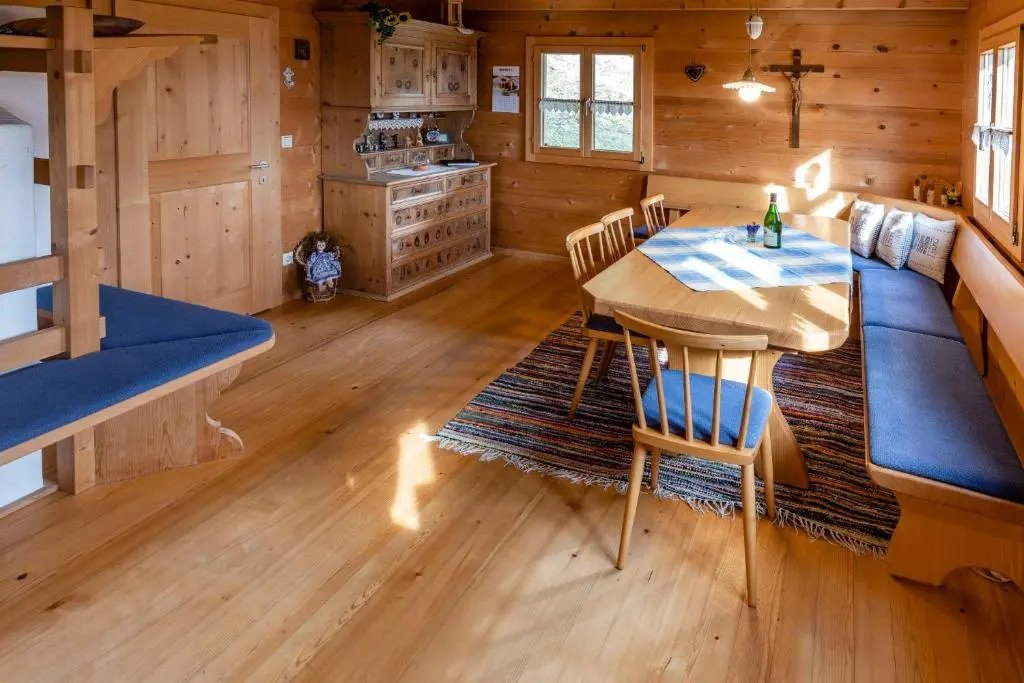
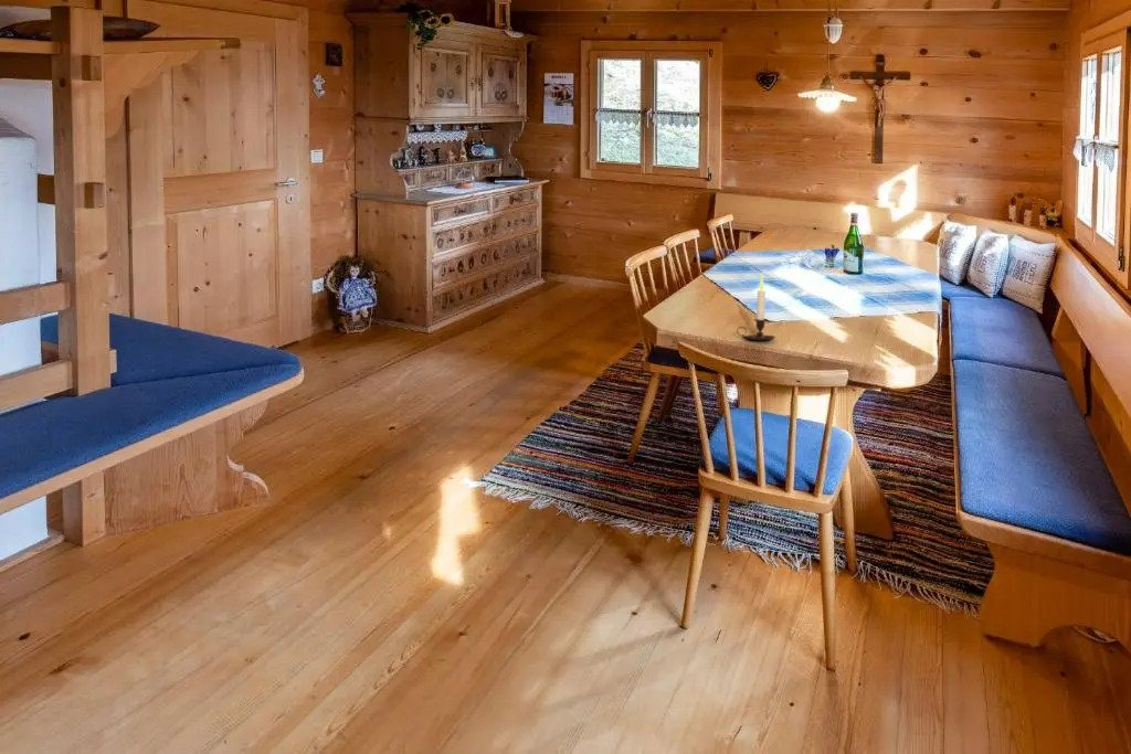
+ candle [736,274,776,341]
